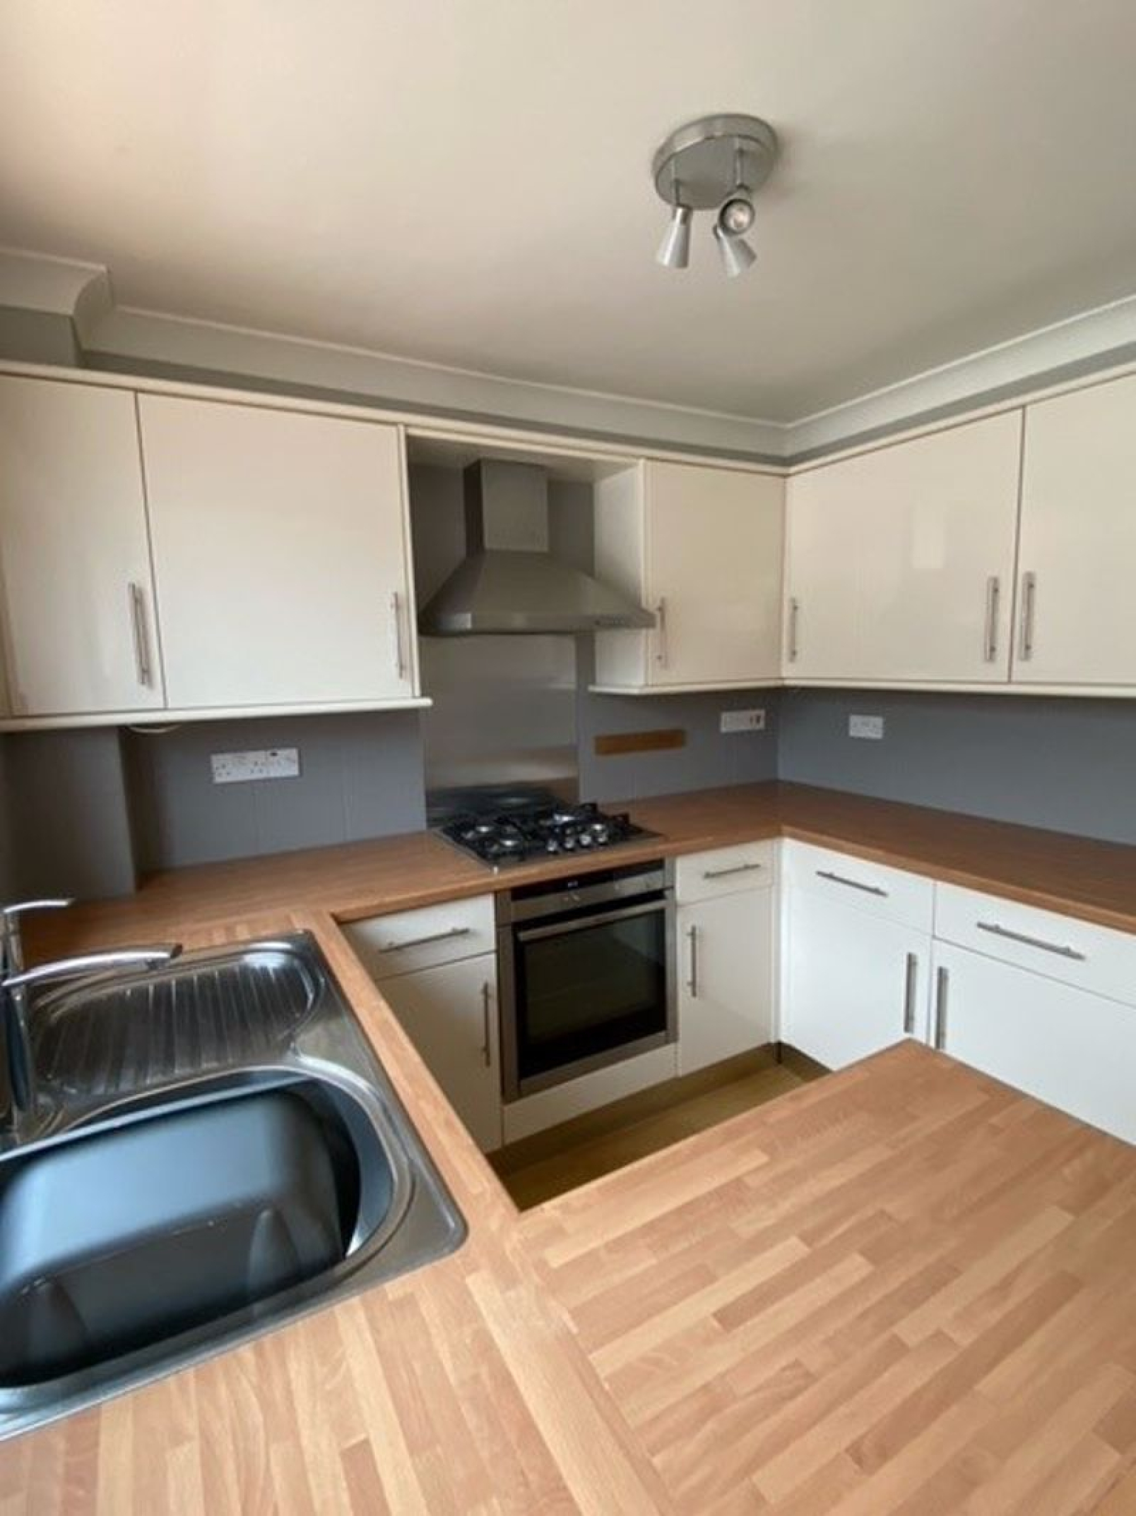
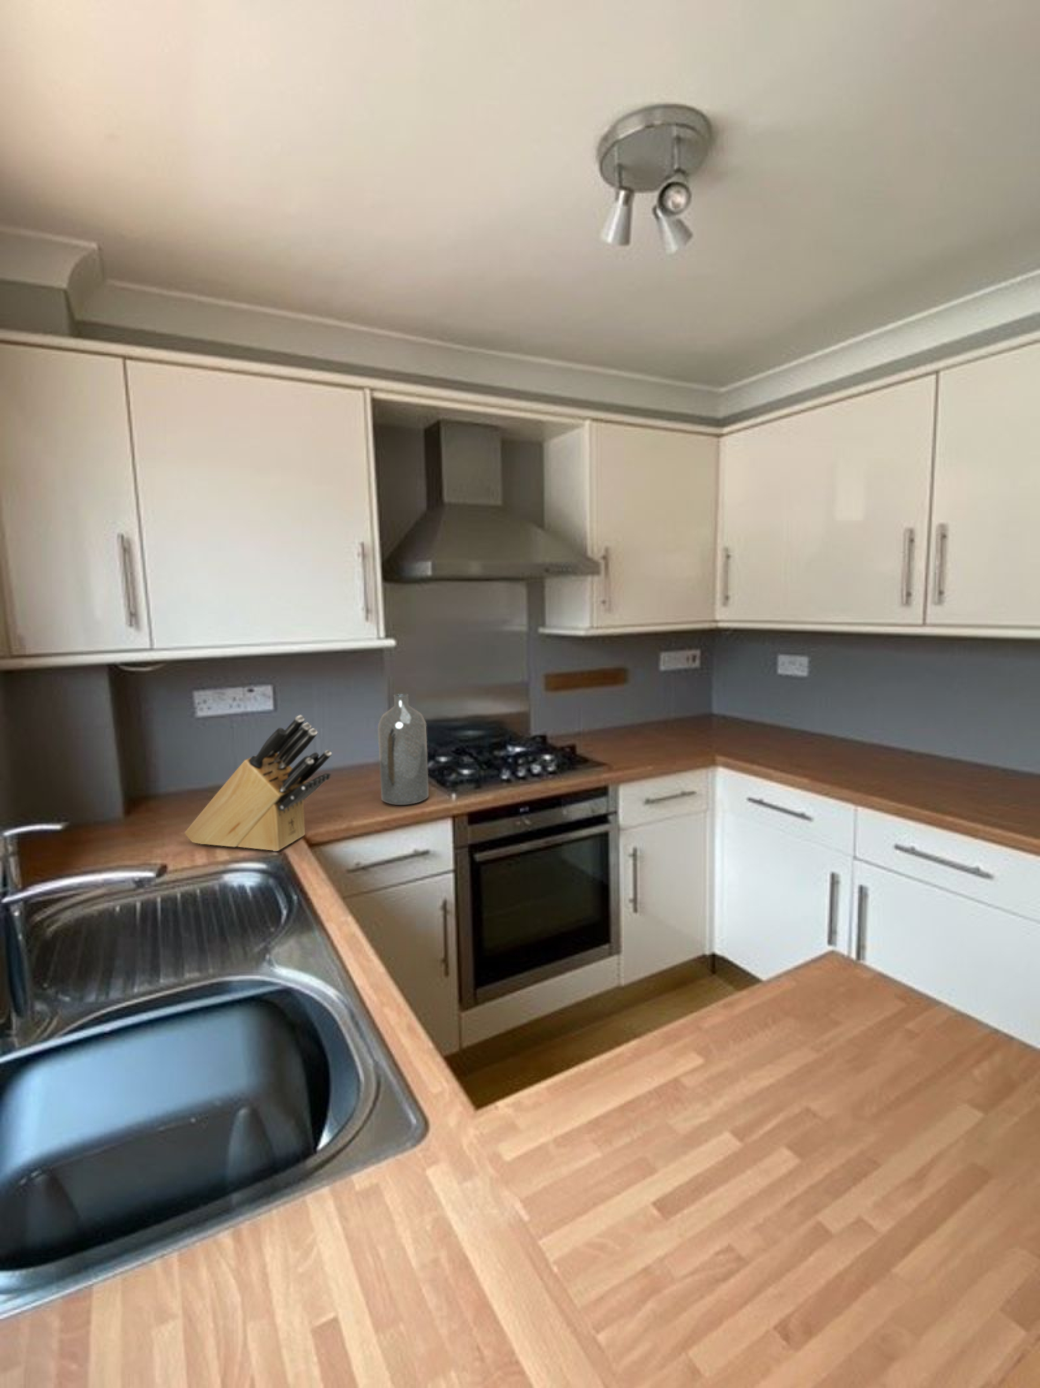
+ bottle [377,693,429,805]
+ knife block [185,715,332,851]
